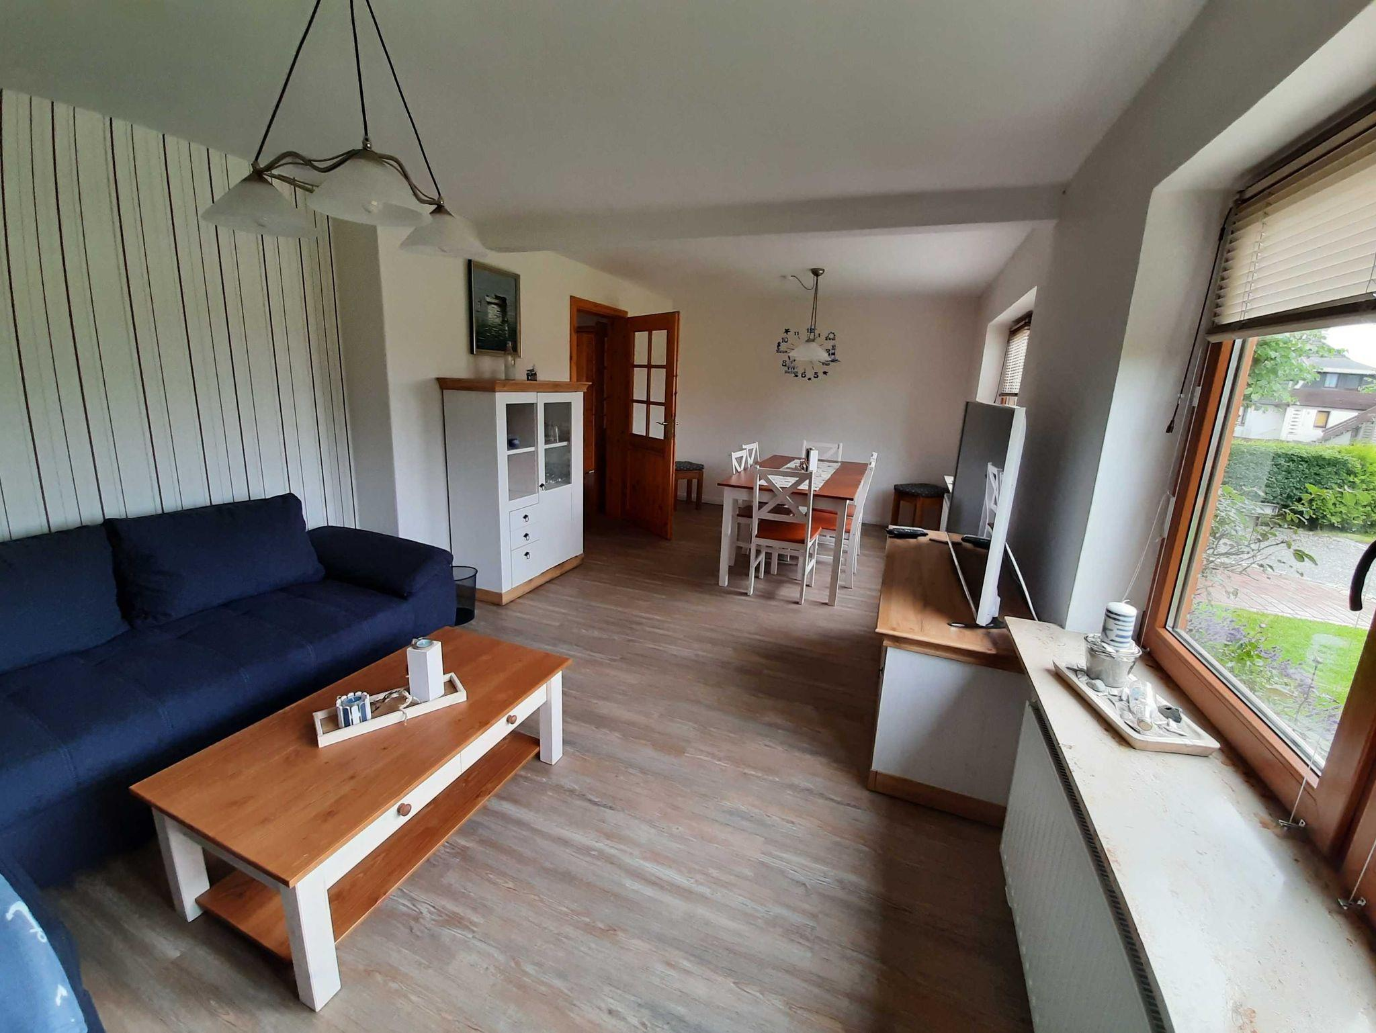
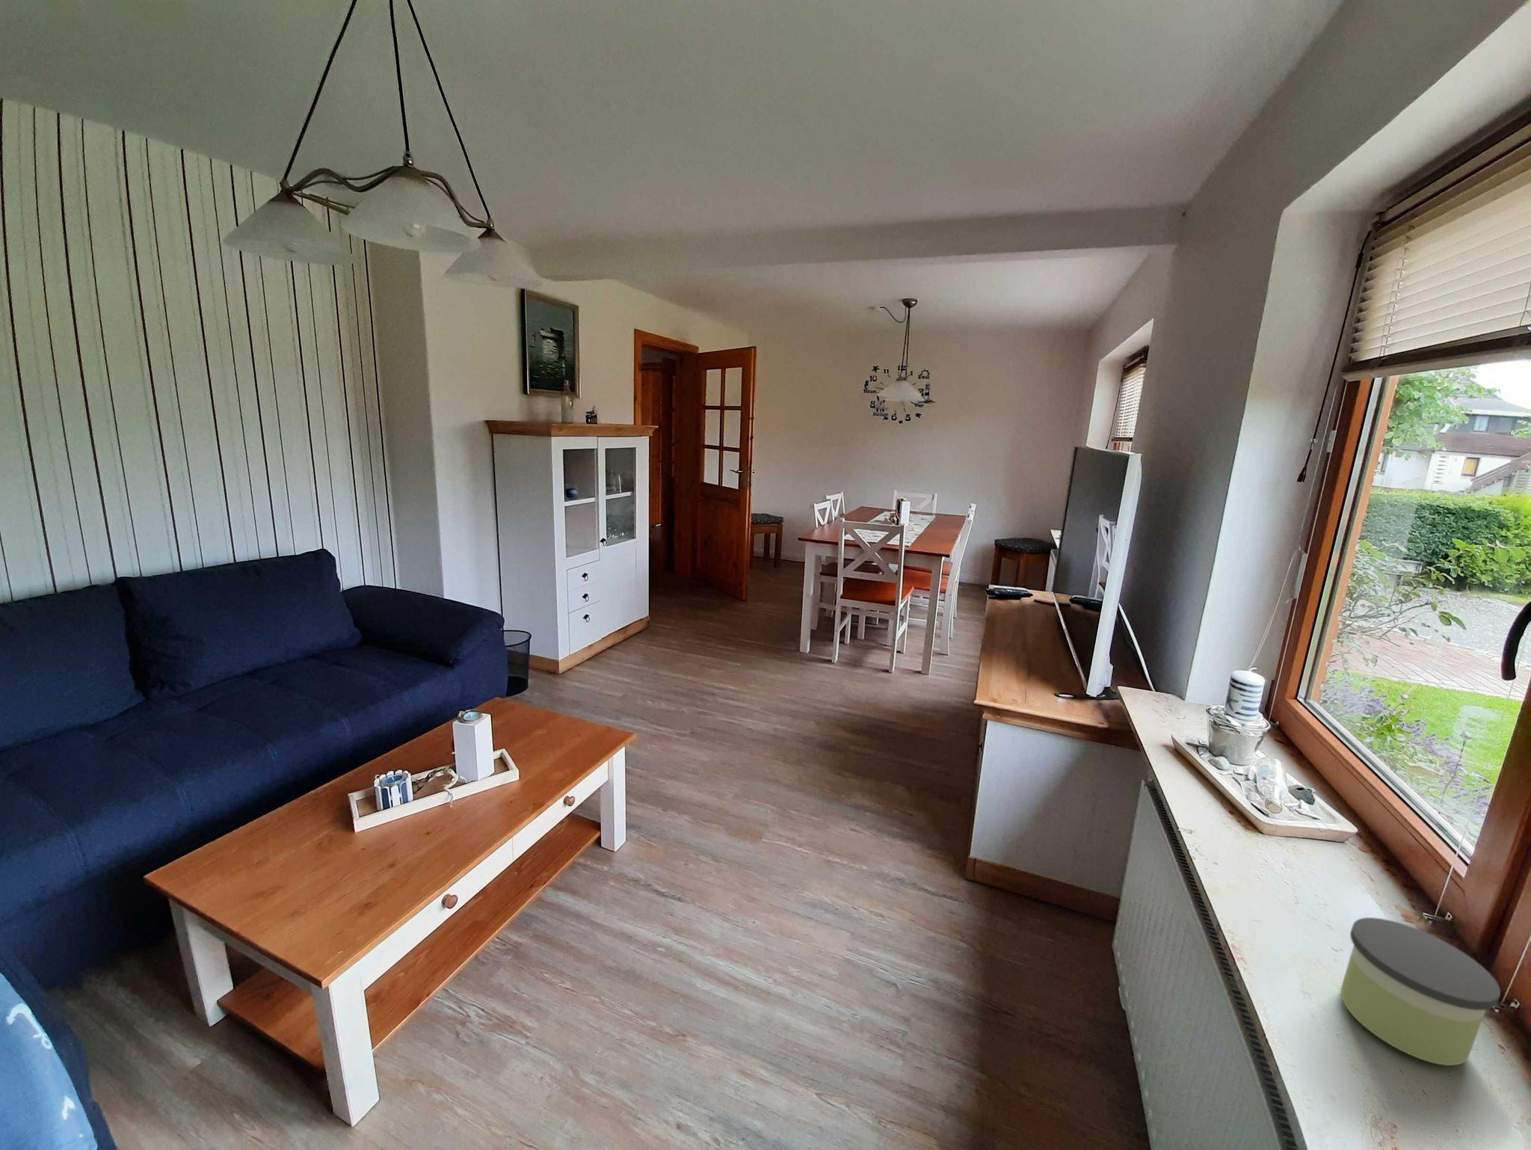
+ candle [1340,917,1501,1067]
